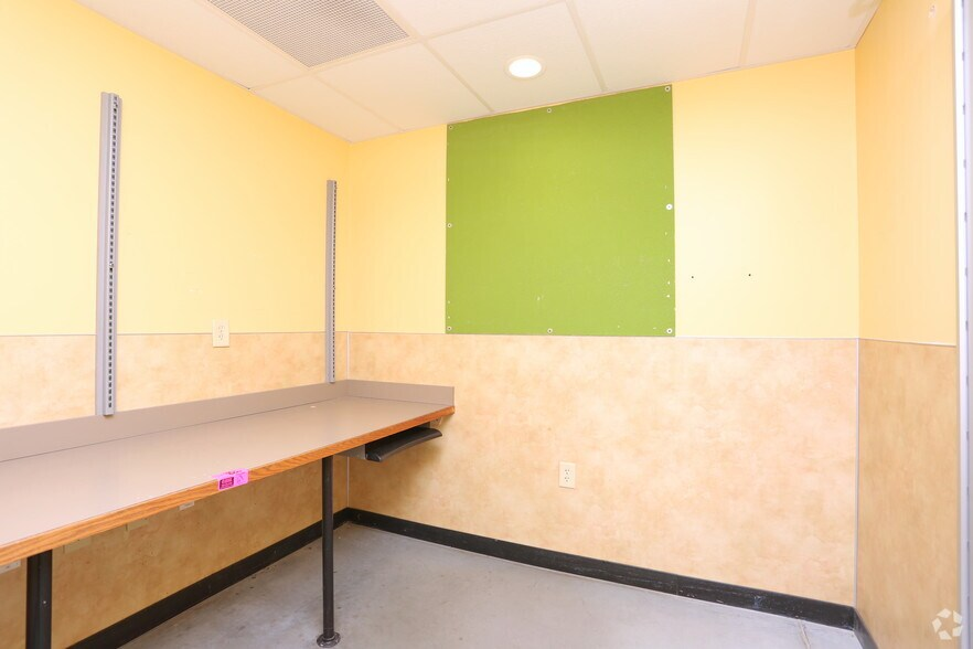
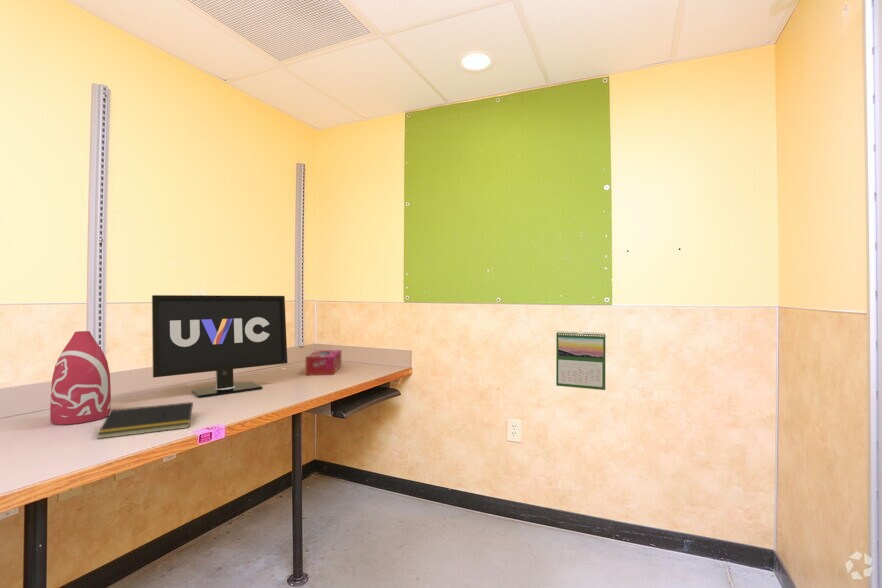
+ monitor [151,294,288,399]
+ calendar [555,330,606,391]
+ bottle [49,330,112,426]
+ notepad [96,401,194,440]
+ tissue box [304,349,342,376]
